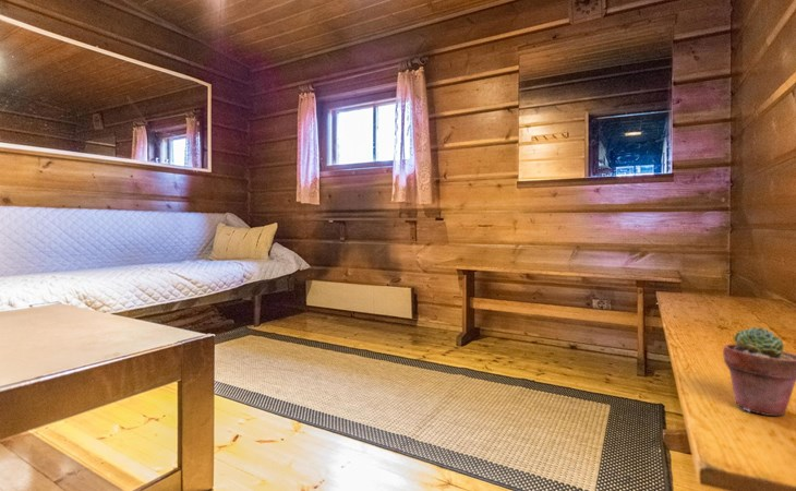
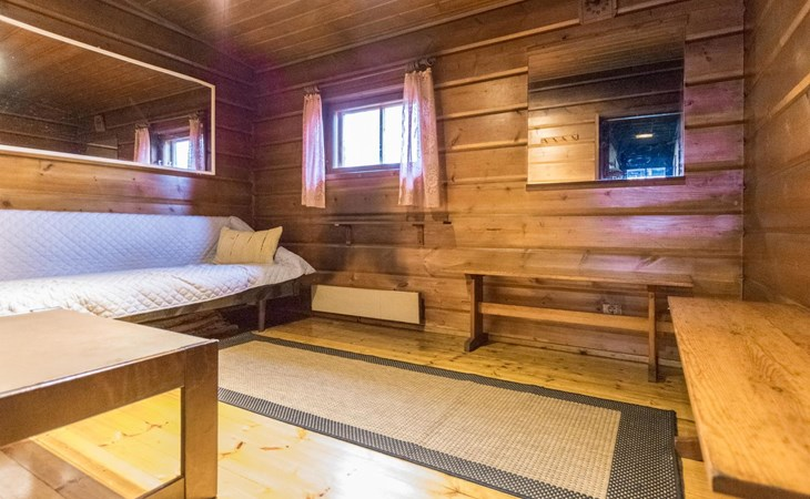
- potted succulent [722,326,796,417]
